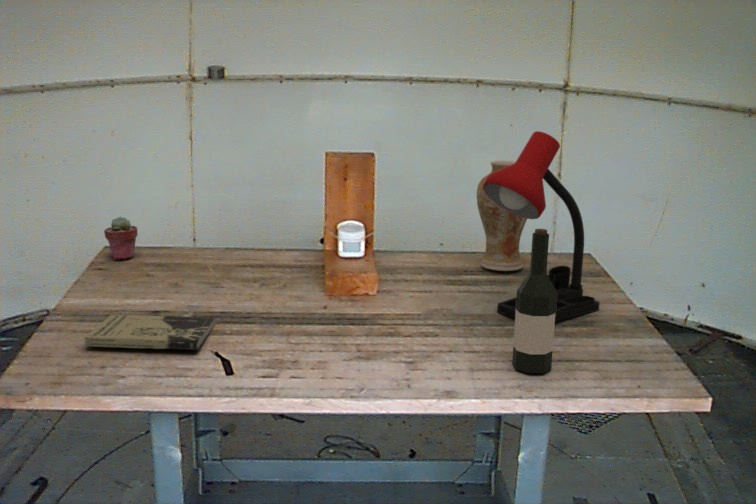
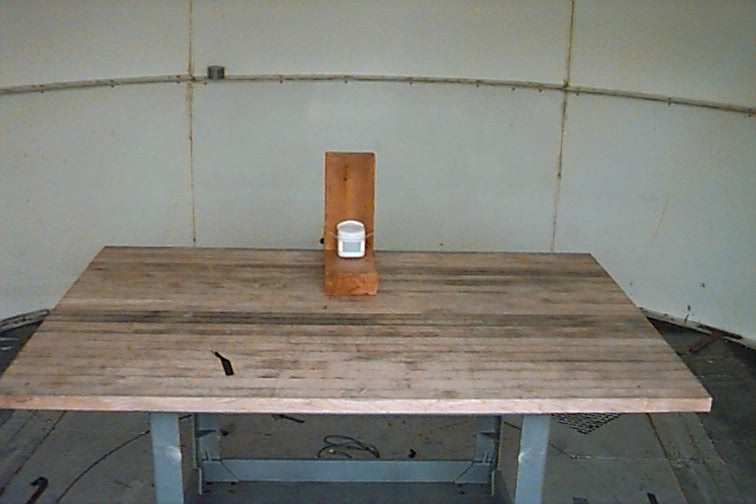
- desk lamp [483,130,600,322]
- potted succulent [103,215,139,260]
- book [84,314,216,351]
- wine bottle [511,228,557,374]
- vase [476,160,528,272]
